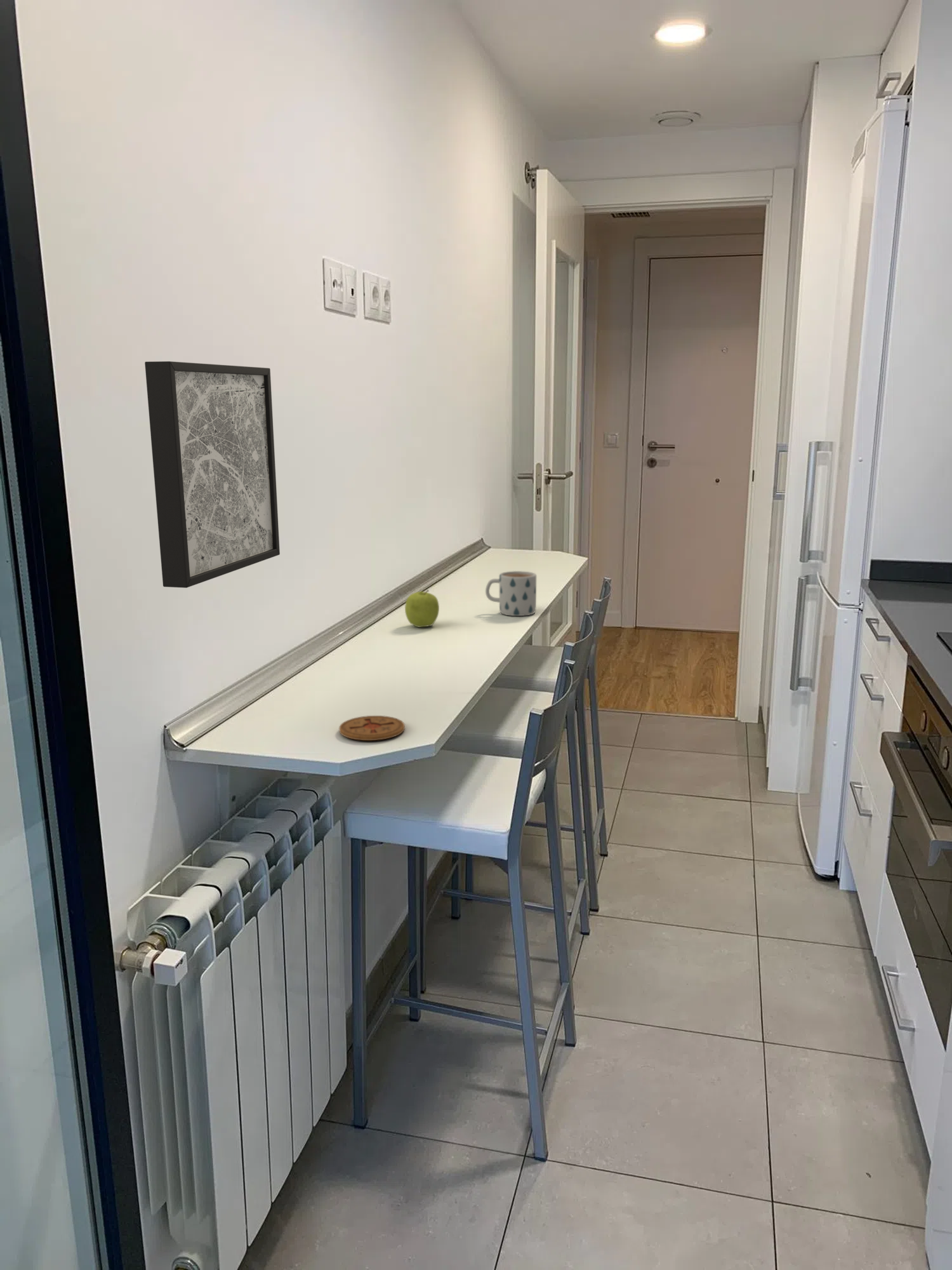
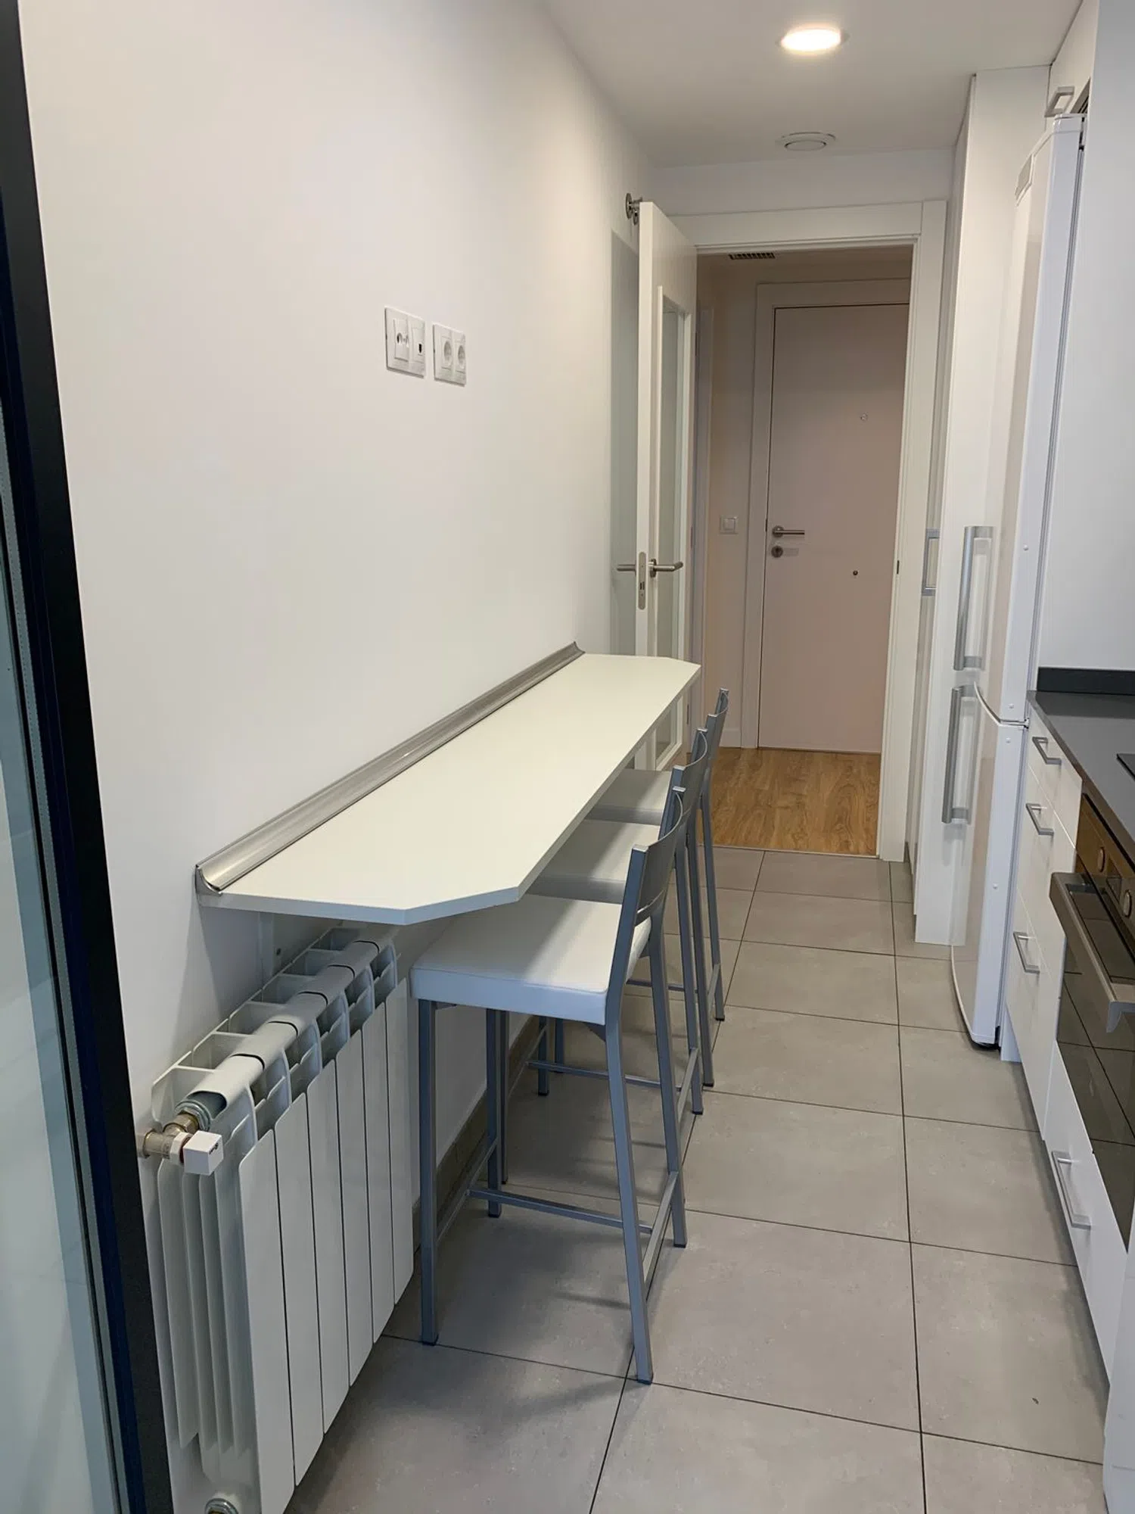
- mug [485,570,537,617]
- wall art [144,361,281,589]
- fruit [404,589,440,628]
- coaster [338,715,406,741]
